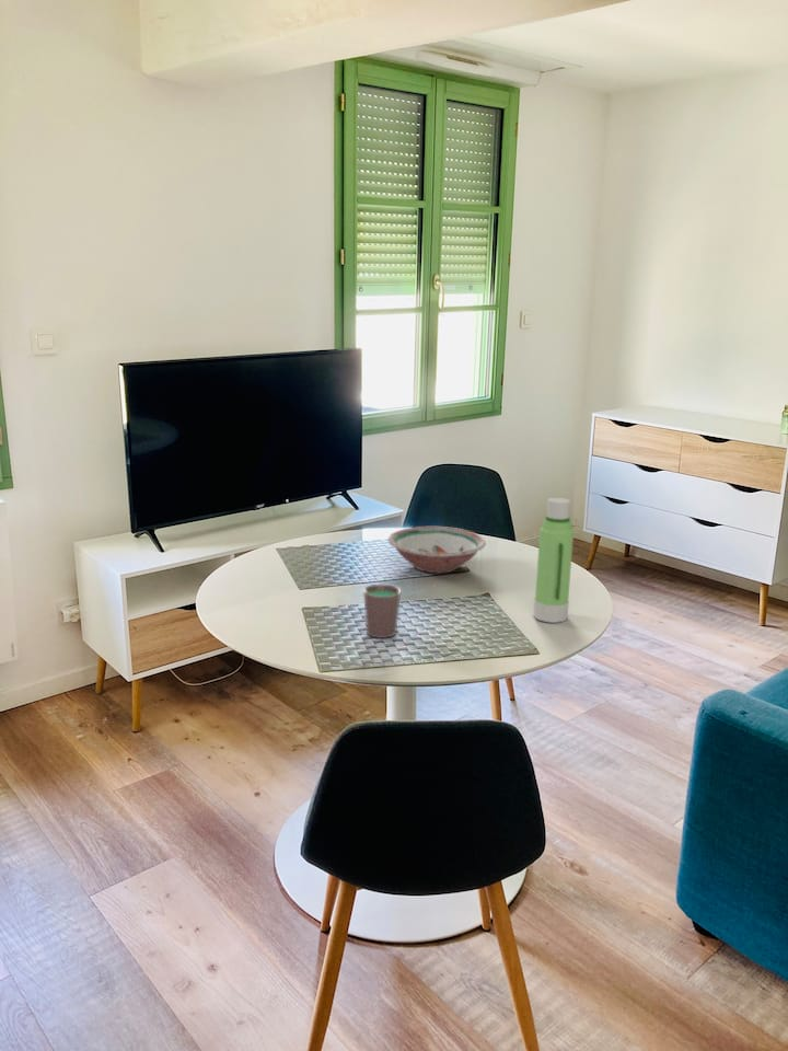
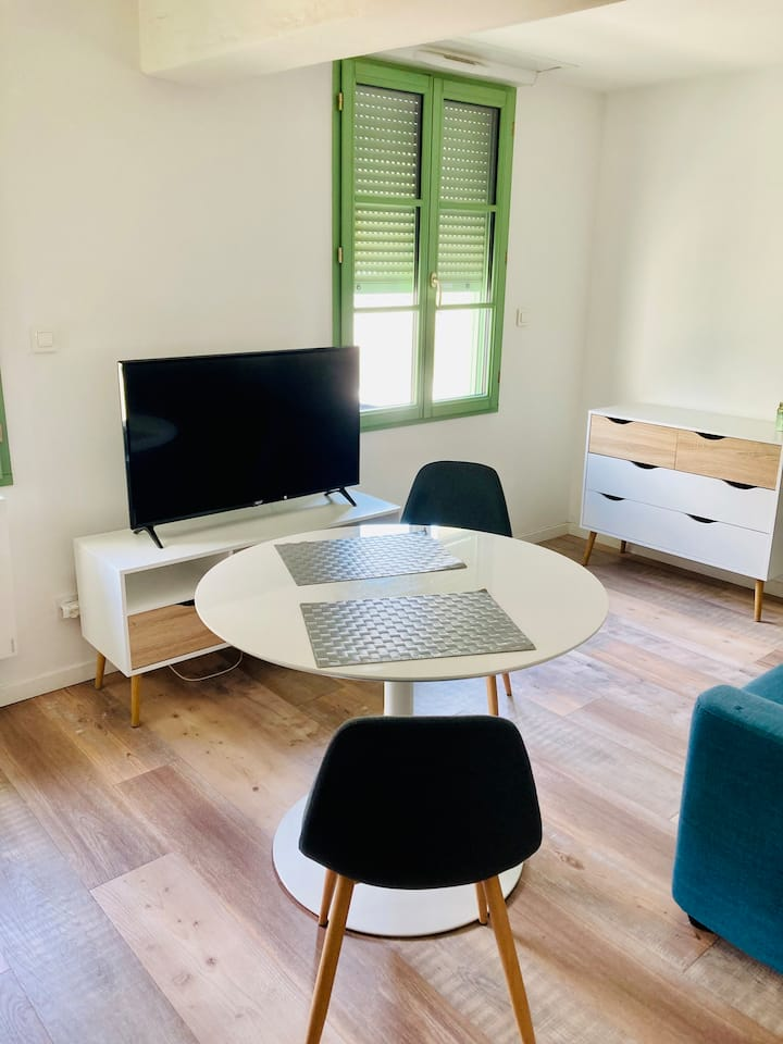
- cup [362,582,402,639]
- bowl [387,526,487,574]
- water bottle [533,497,575,624]
